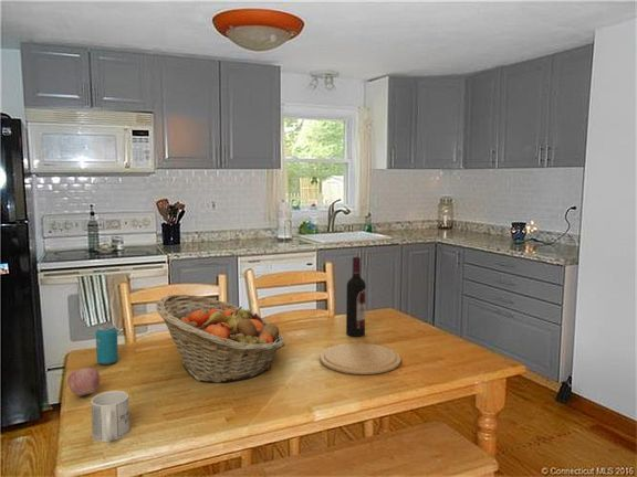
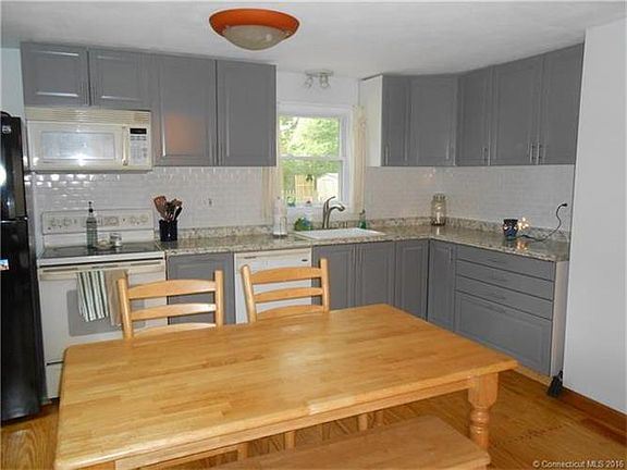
- beverage can [95,324,119,365]
- plate [318,342,403,375]
- mug [90,390,130,443]
- wine bottle [345,256,367,338]
- apple [66,367,101,398]
- fruit basket [155,294,286,384]
